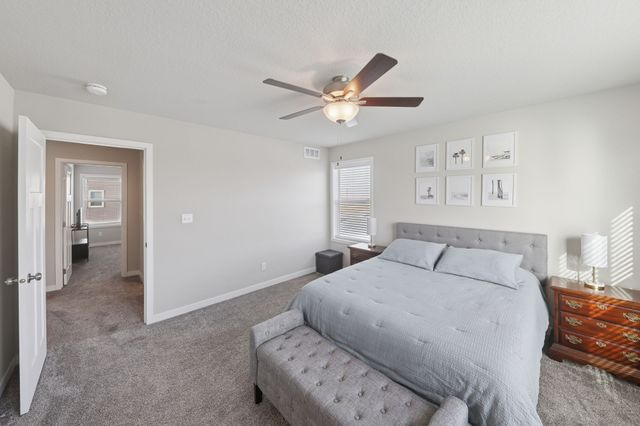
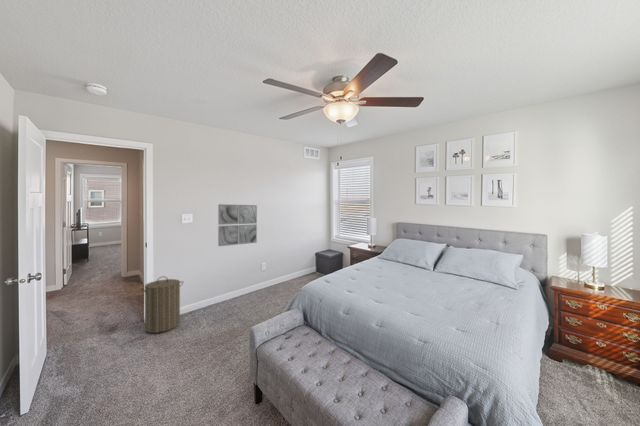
+ wall art [217,203,258,247]
+ laundry hamper [140,275,184,334]
